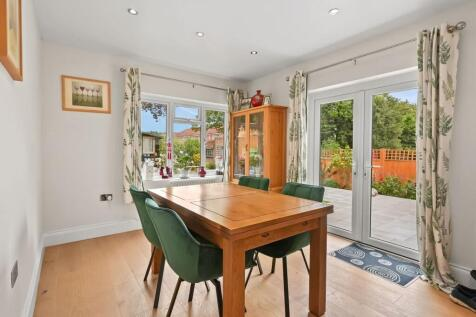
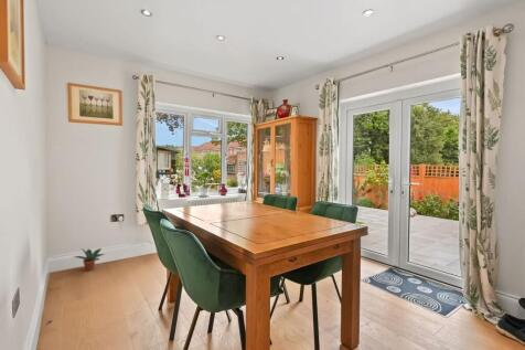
+ potted plant [74,247,106,272]
